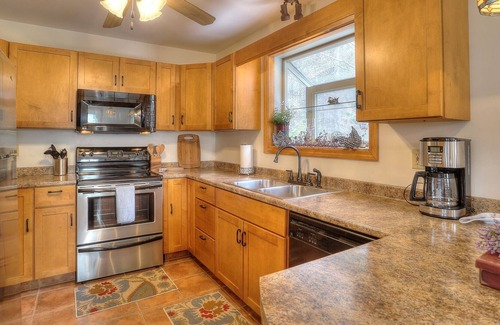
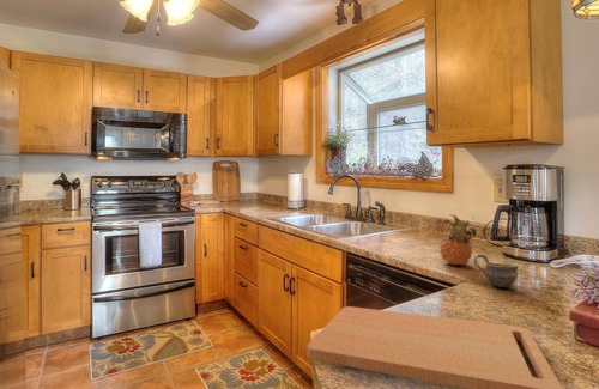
+ cutting board [307,305,564,389]
+ cup [472,253,520,288]
+ pineapple [438,213,477,267]
